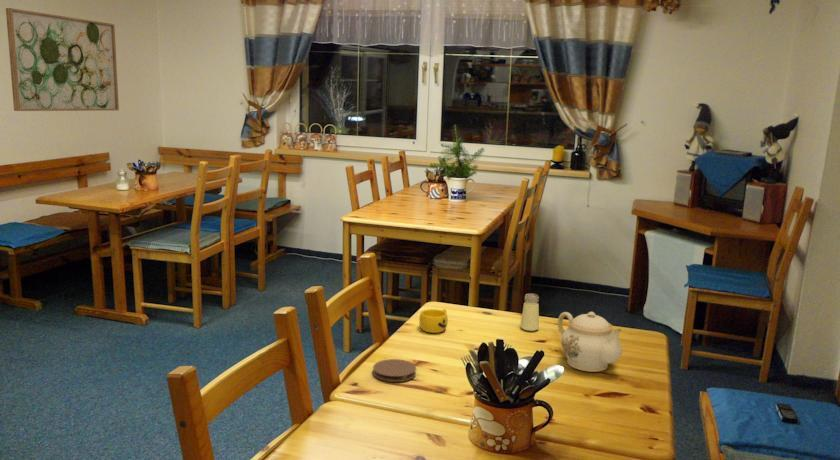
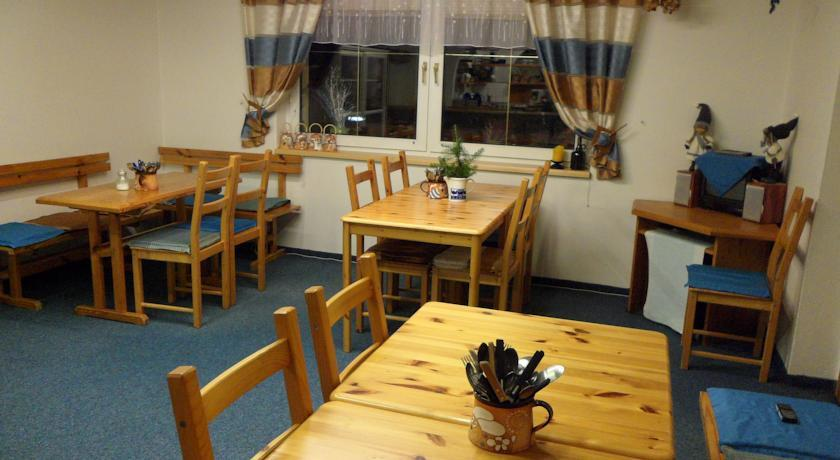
- cup [418,308,449,334]
- coaster [372,358,417,383]
- teapot [557,311,624,373]
- wall art [5,7,120,112]
- saltshaker [520,292,540,332]
